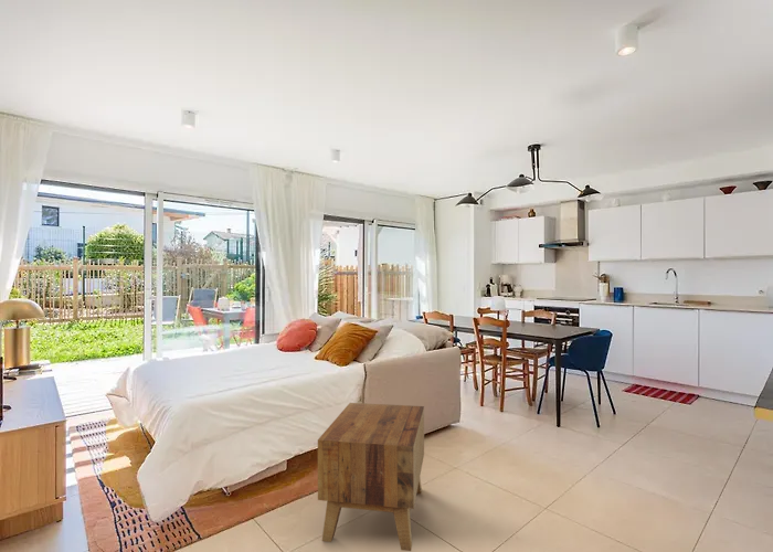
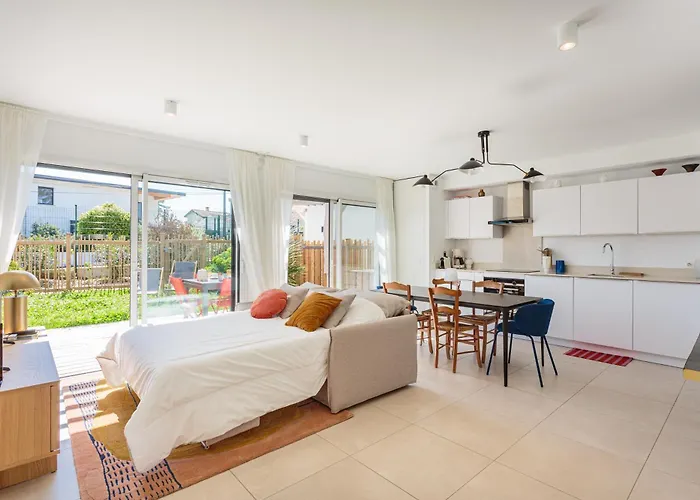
- side table [317,402,425,552]
